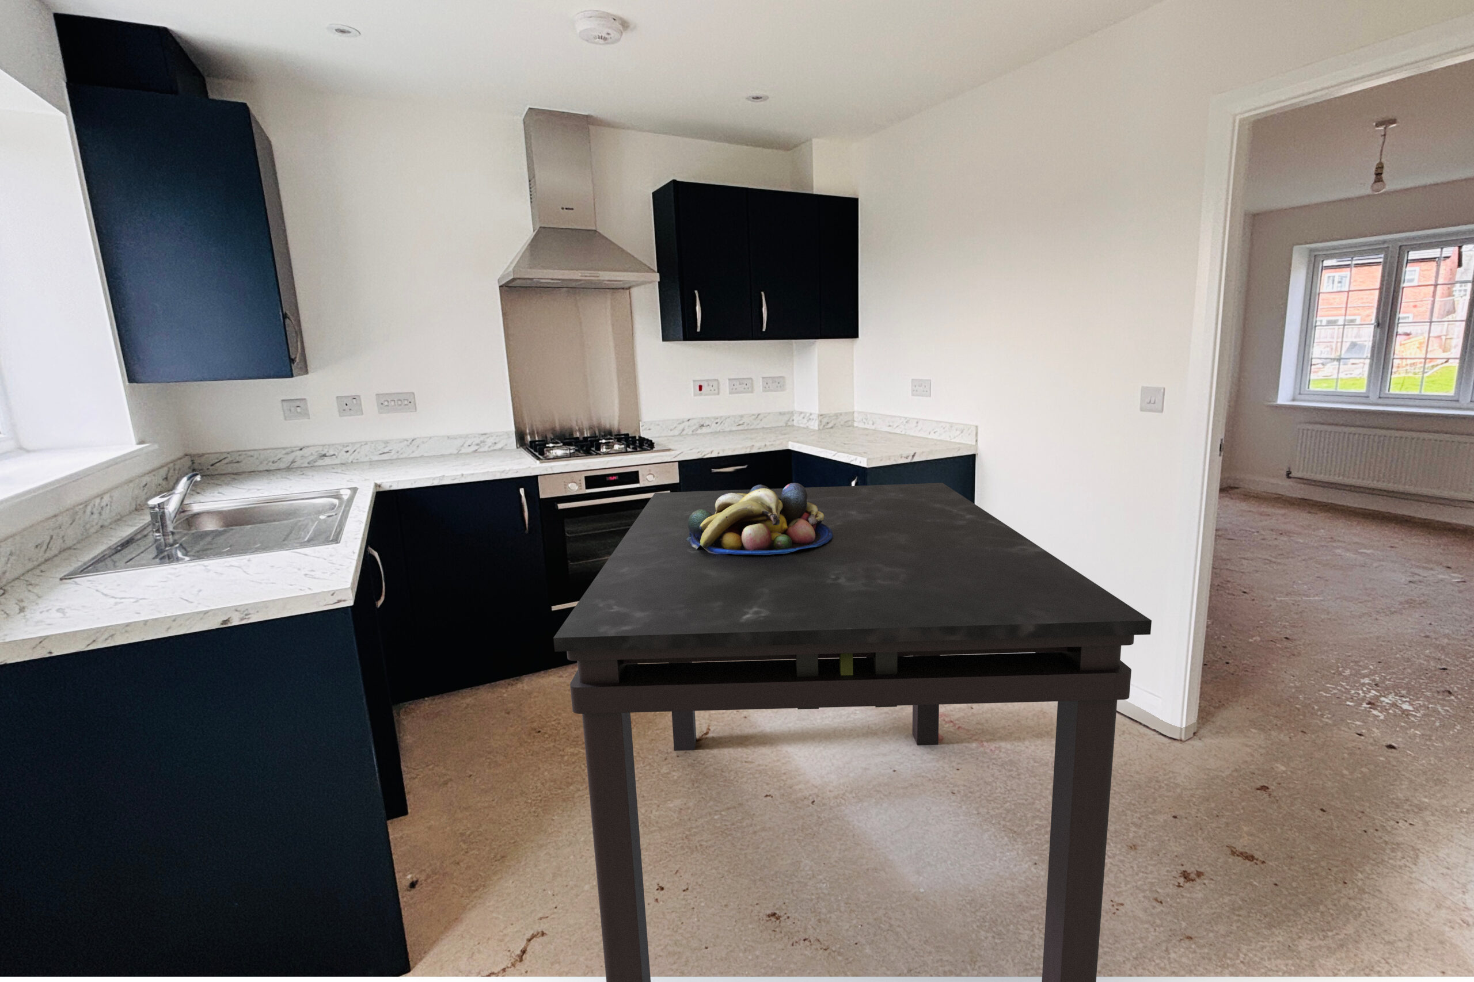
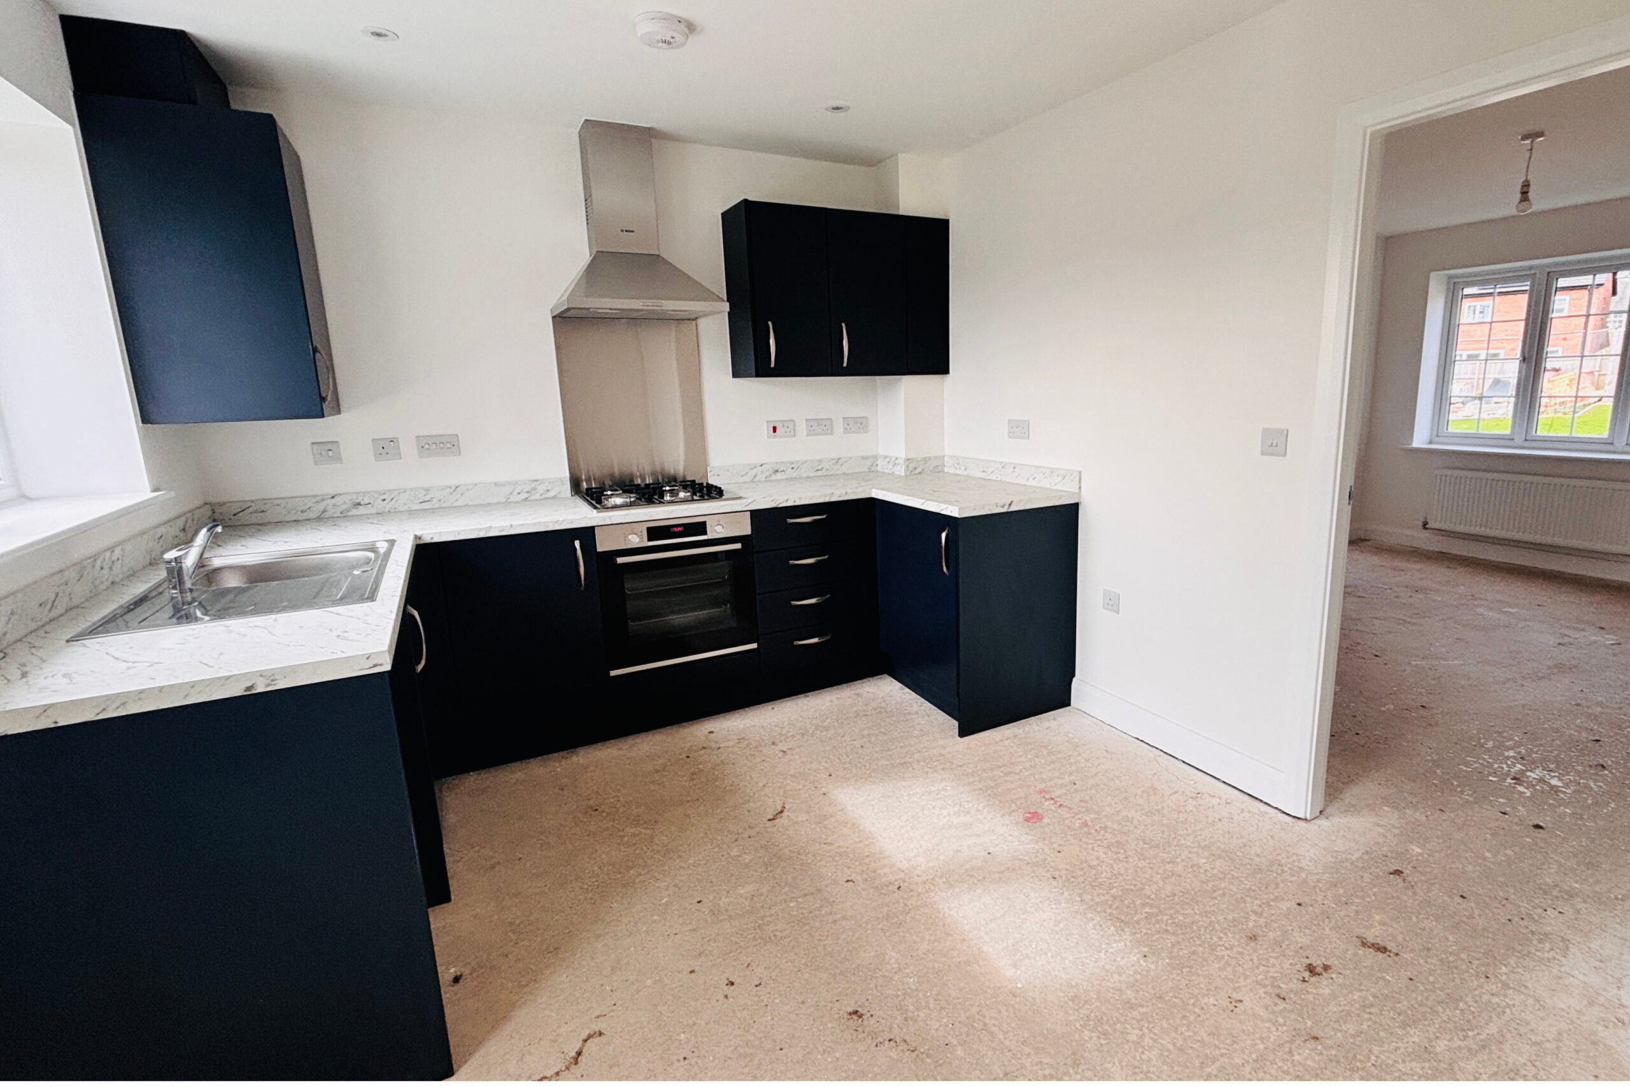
- dining table [553,482,1153,982]
- fruit bowl [687,482,834,556]
